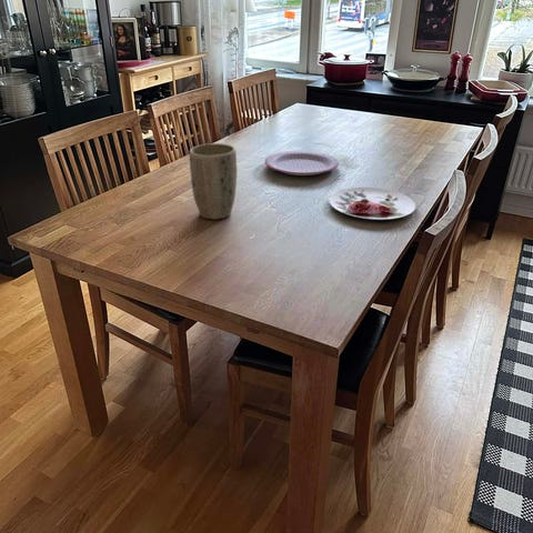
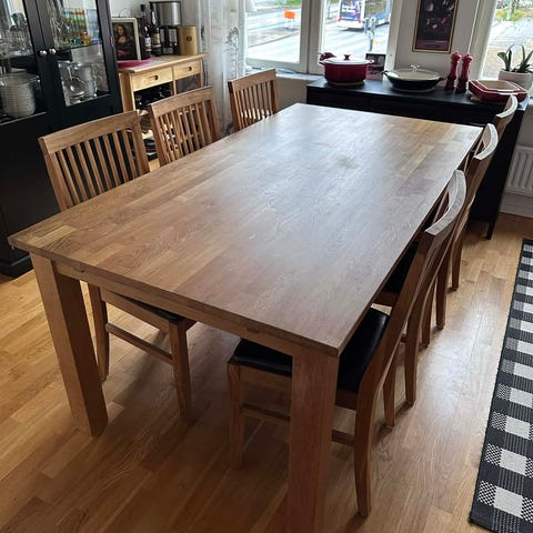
- plate [264,150,340,177]
- plant pot [189,142,238,220]
- plate [328,187,416,221]
